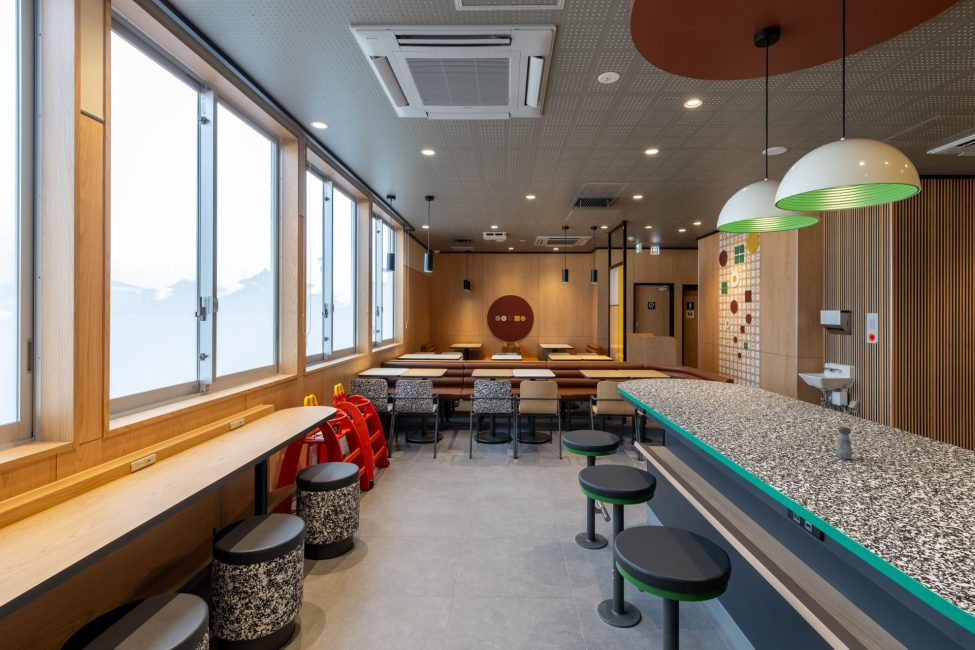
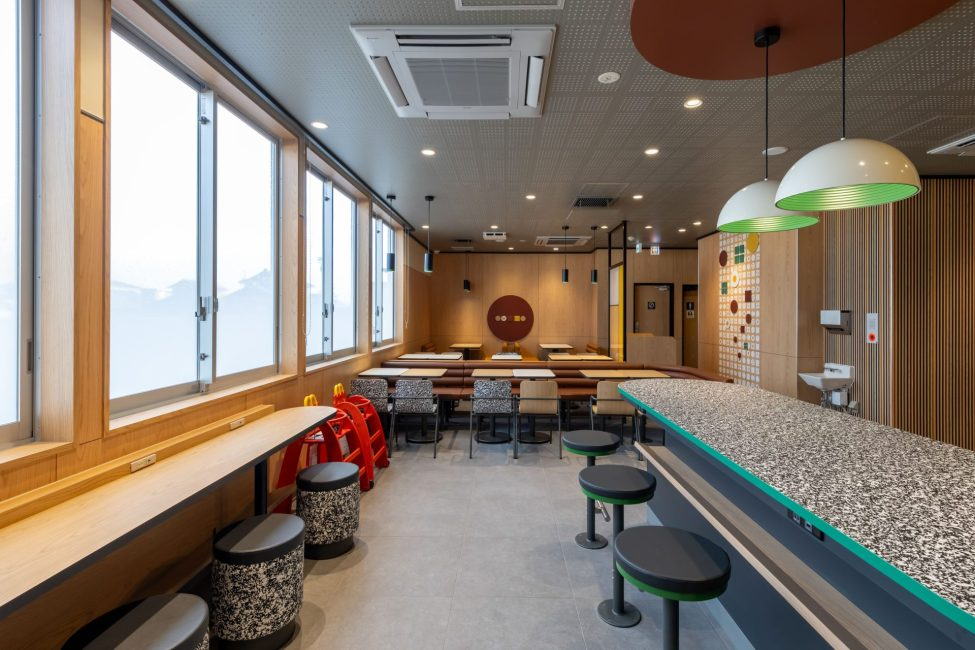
- salt shaker [835,426,854,460]
